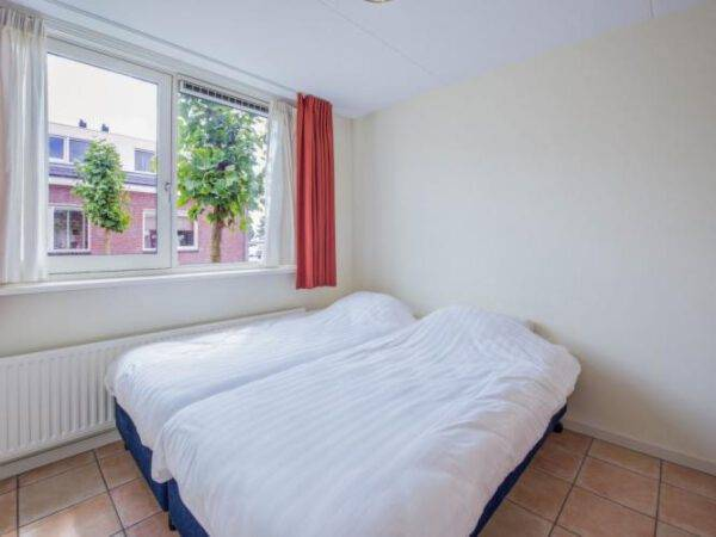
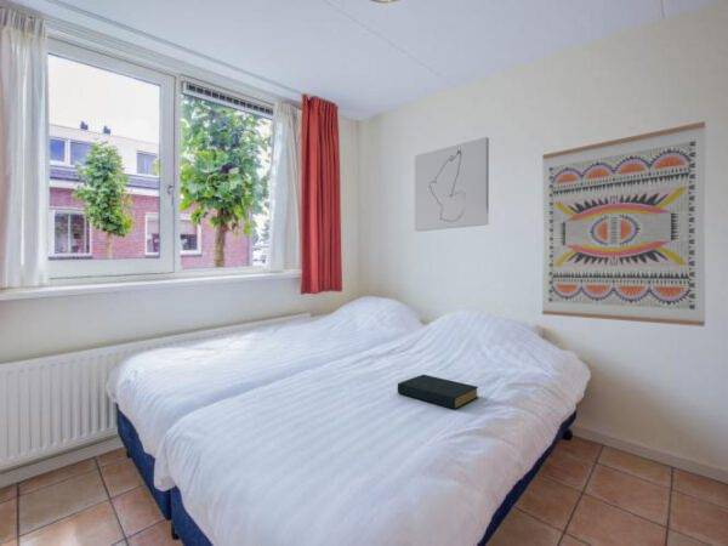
+ wall art [414,136,490,233]
+ hardback book [397,374,479,410]
+ wall art [541,120,707,328]
